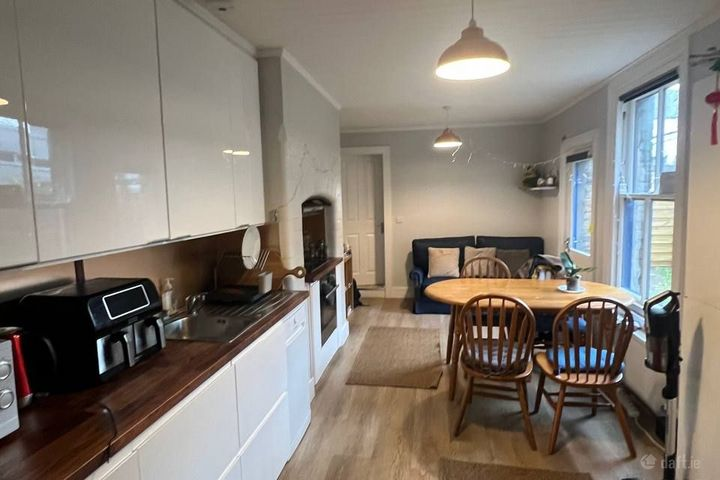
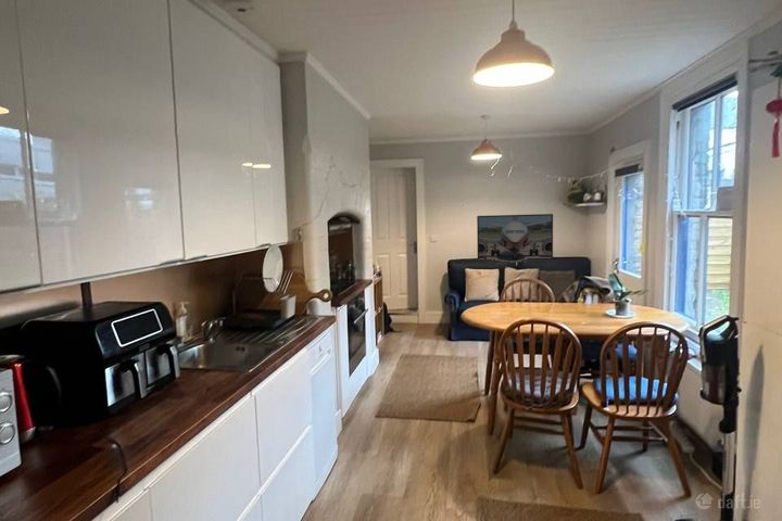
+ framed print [476,213,554,265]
